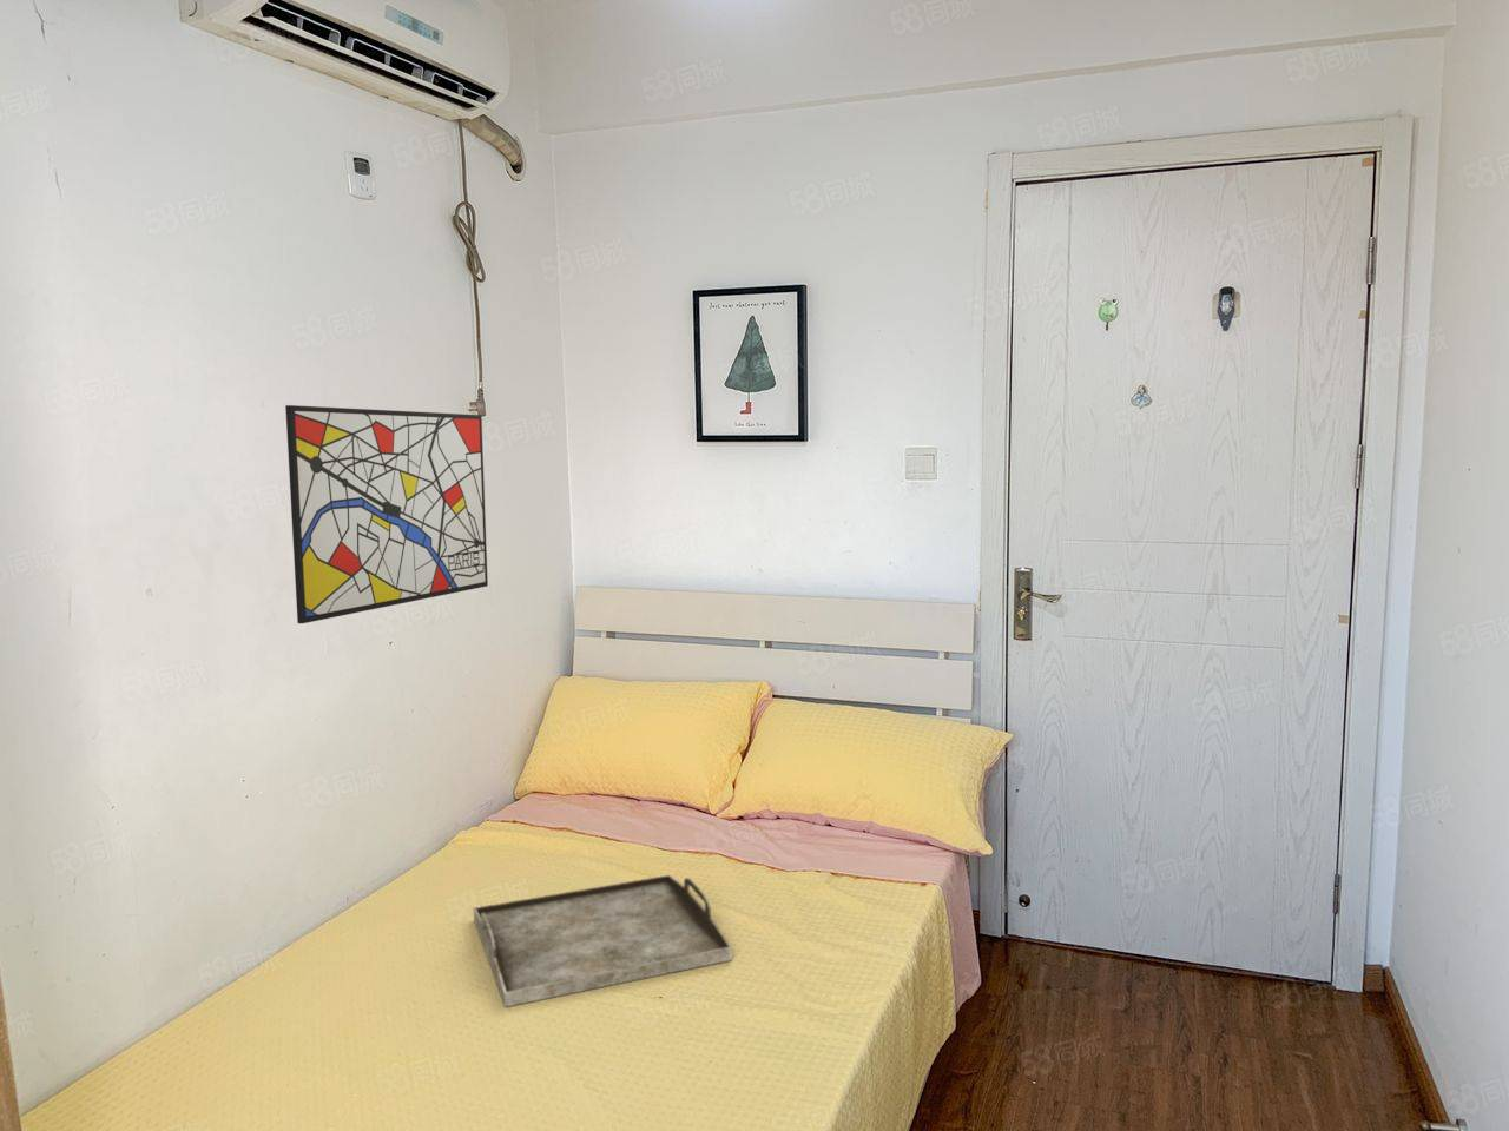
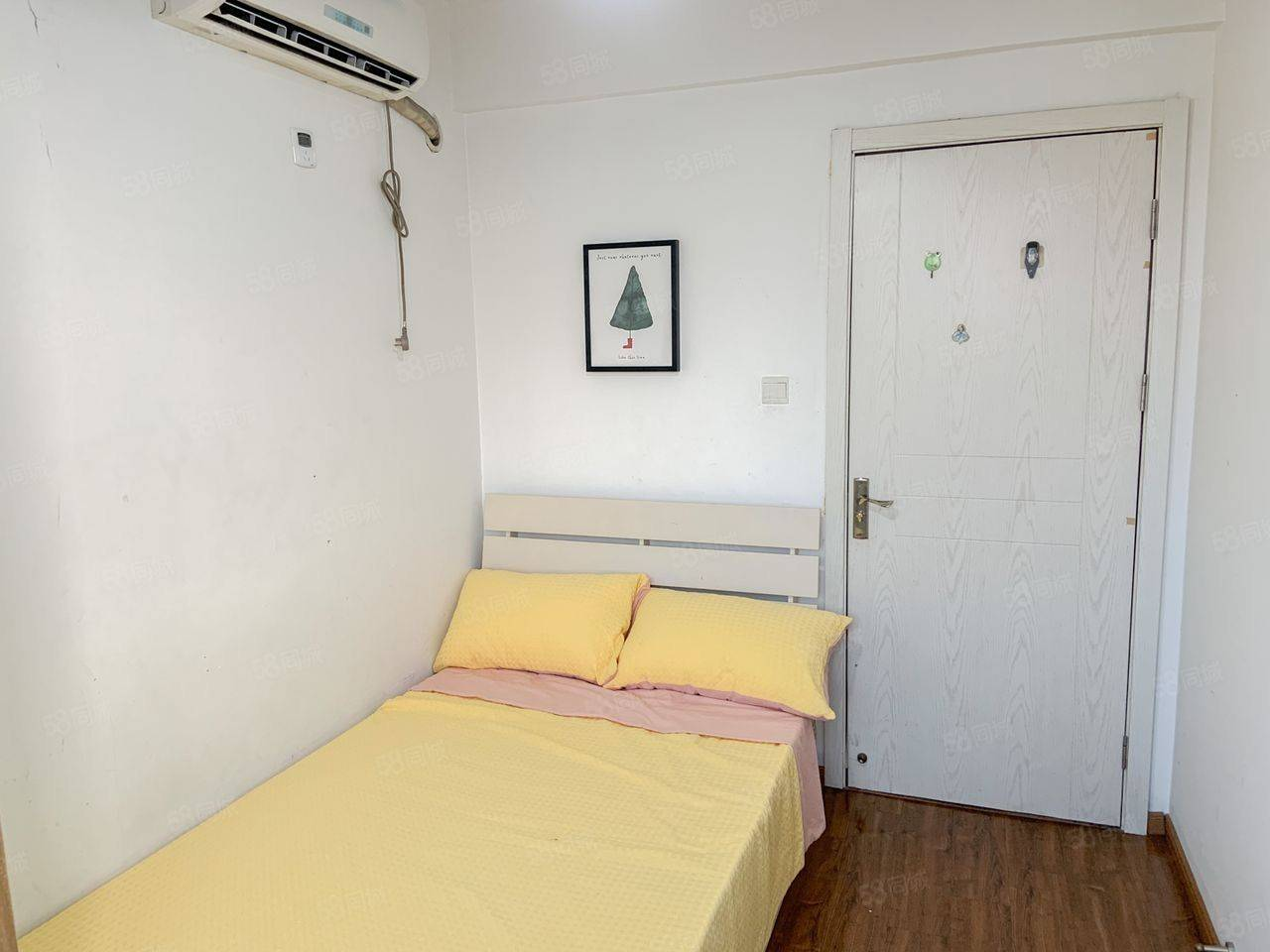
- wall art [284,404,490,625]
- serving tray [473,874,733,1009]
